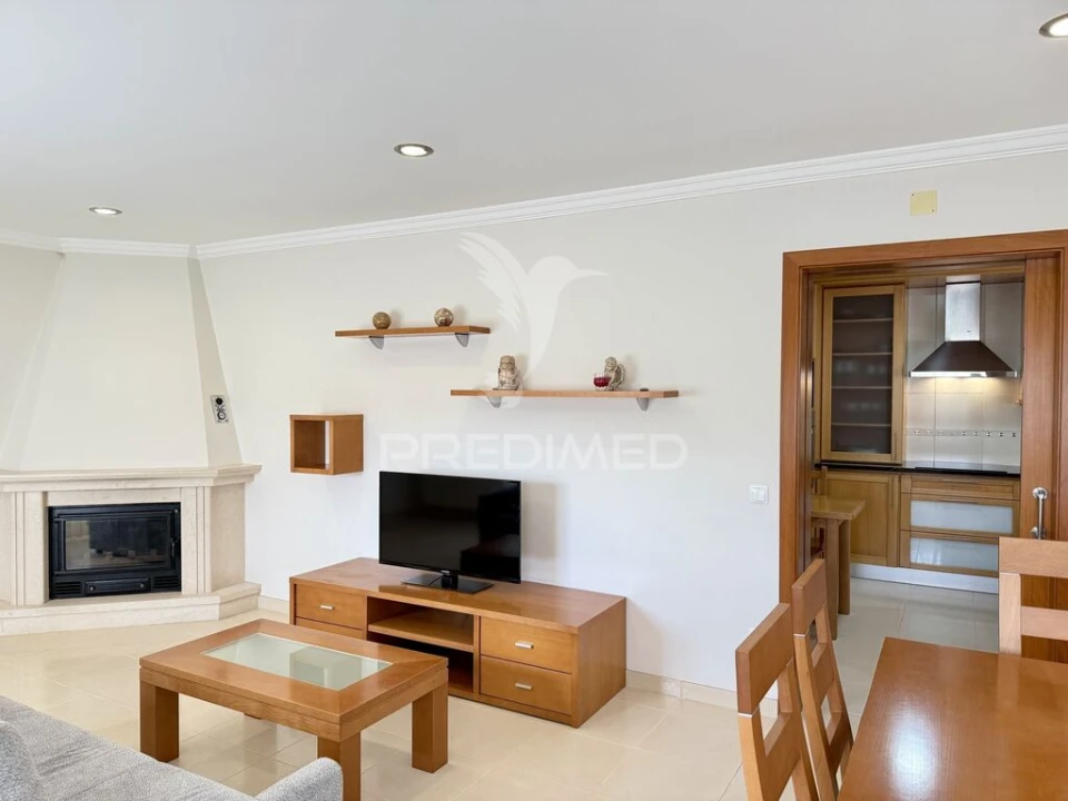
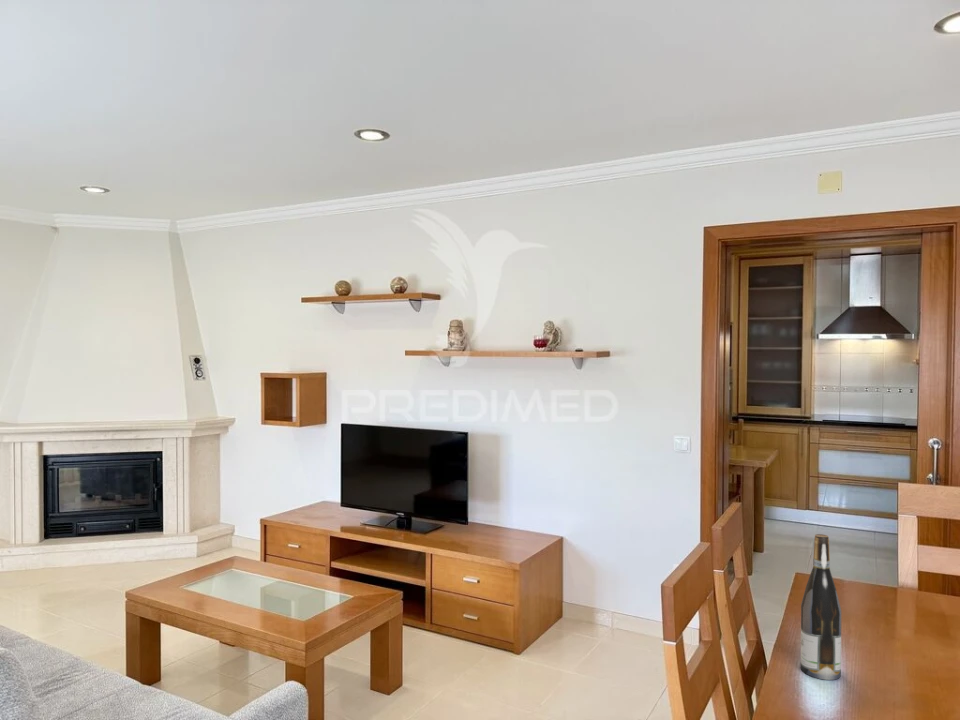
+ wine bottle [800,533,842,681]
